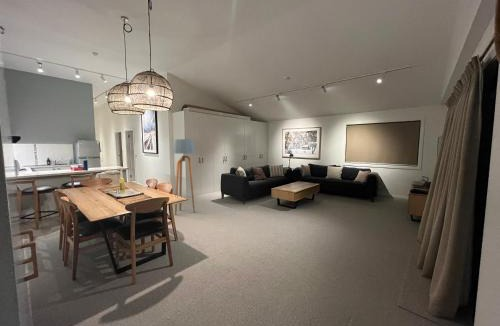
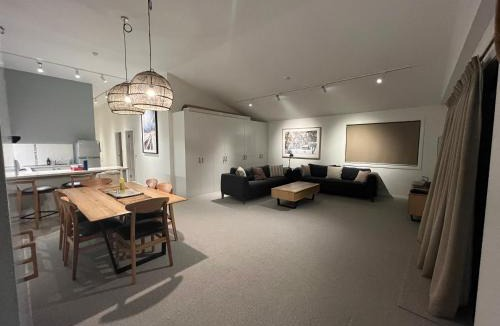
- floor lamp [172,138,196,216]
